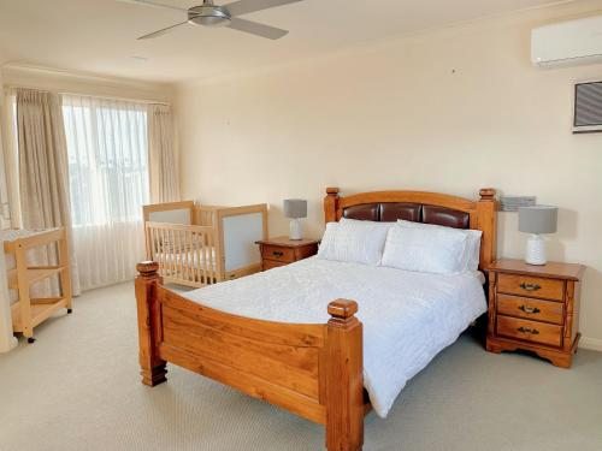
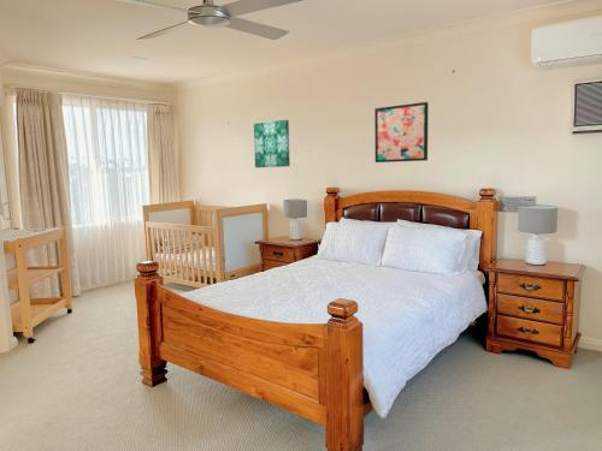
+ wall art [253,119,291,168]
+ wall art [373,101,430,164]
